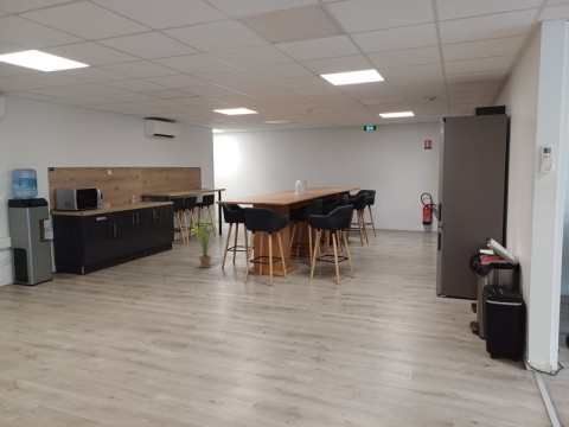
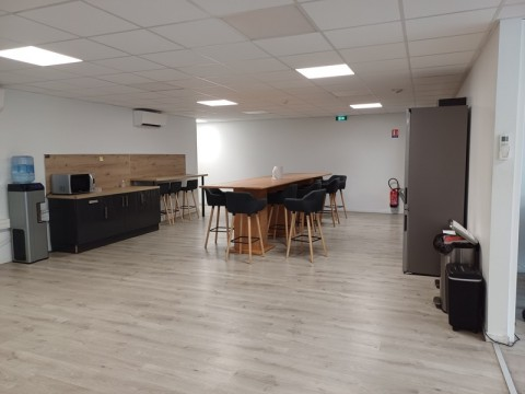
- house plant [187,209,218,269]
